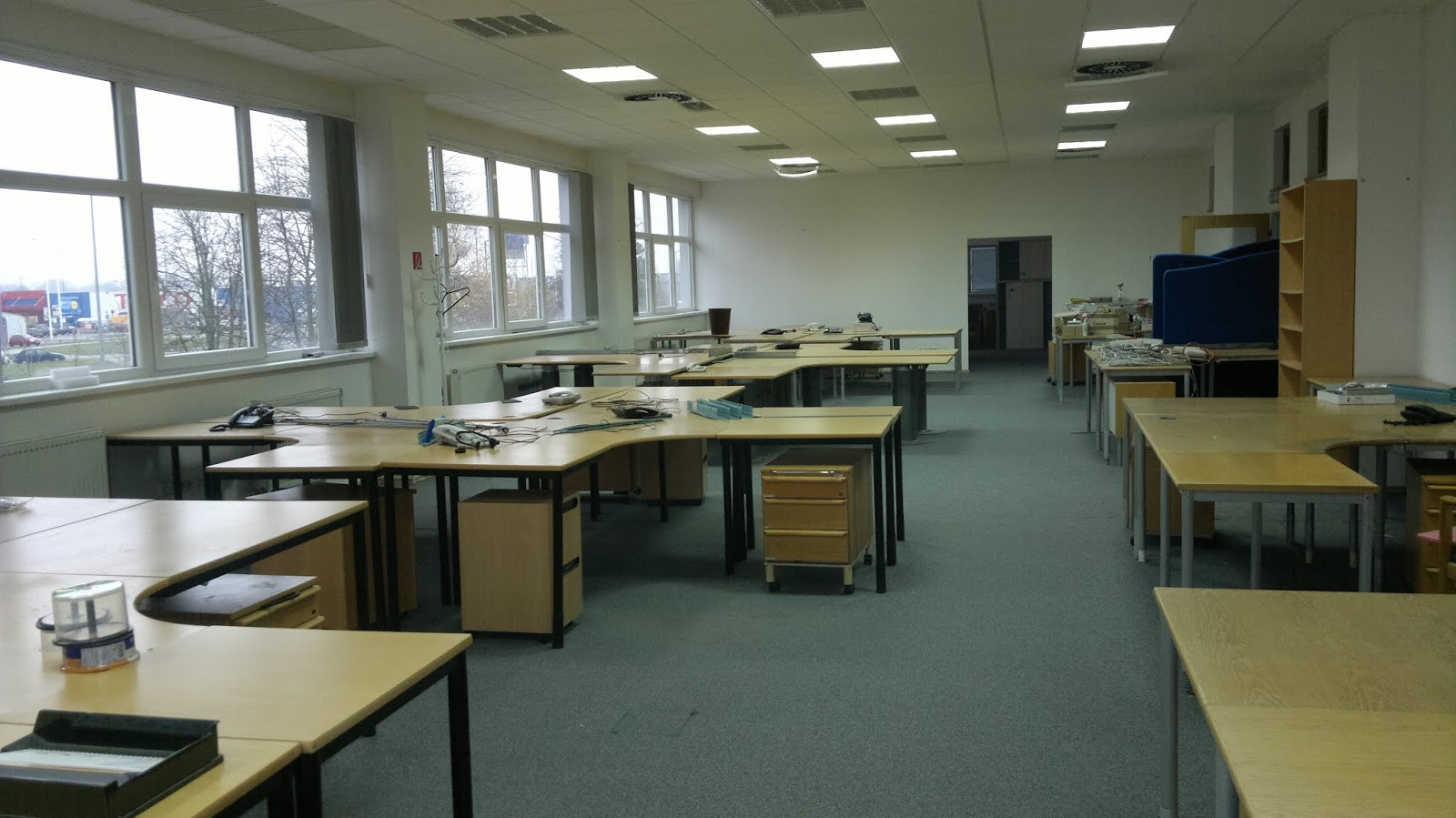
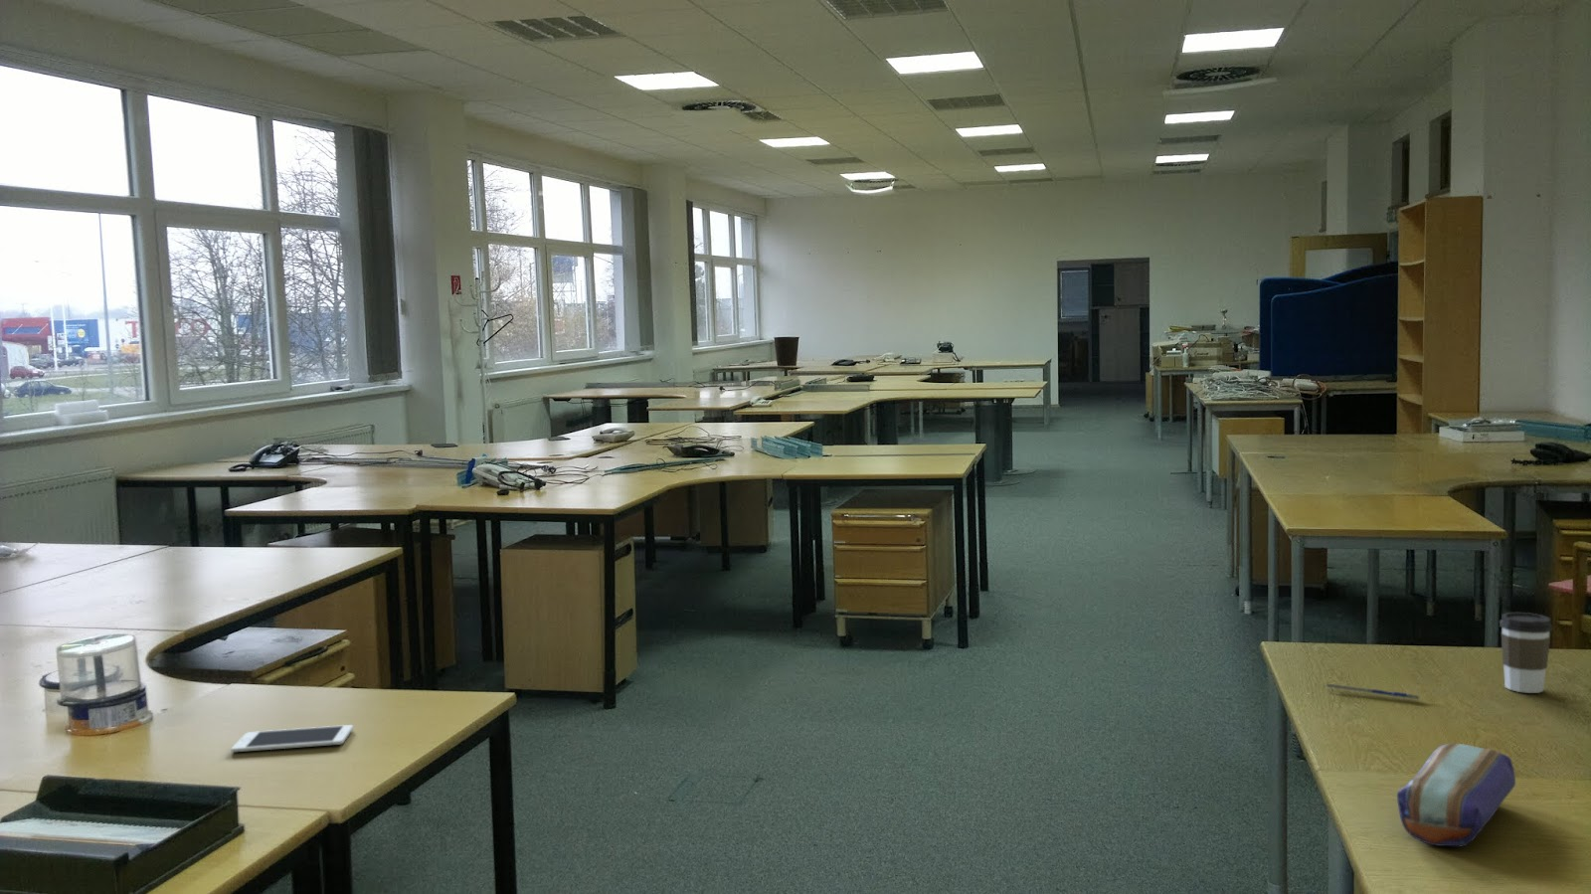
+ cell phone [229,724,354,754]
+ pencil case [1396,742,1517,848]
+ coffee cup [1498,612,1553,694]
+ pen [1323,683,1419,701]
